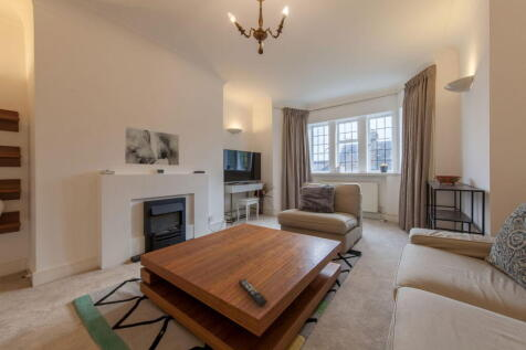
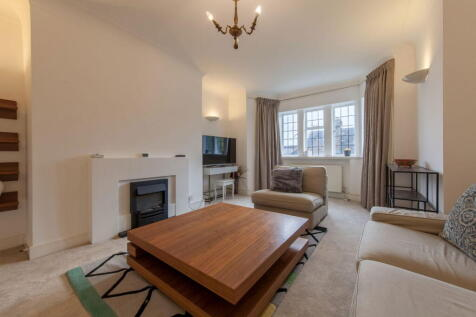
- wall art [124,126,180,167]
- remote control [238,277,267,307]
